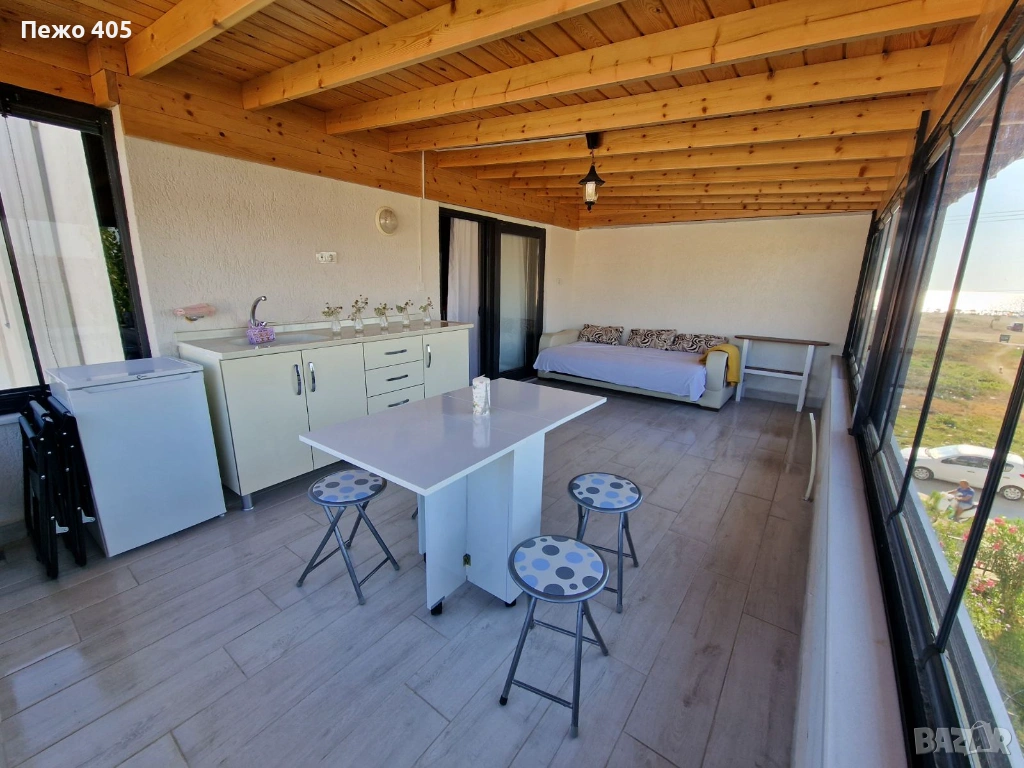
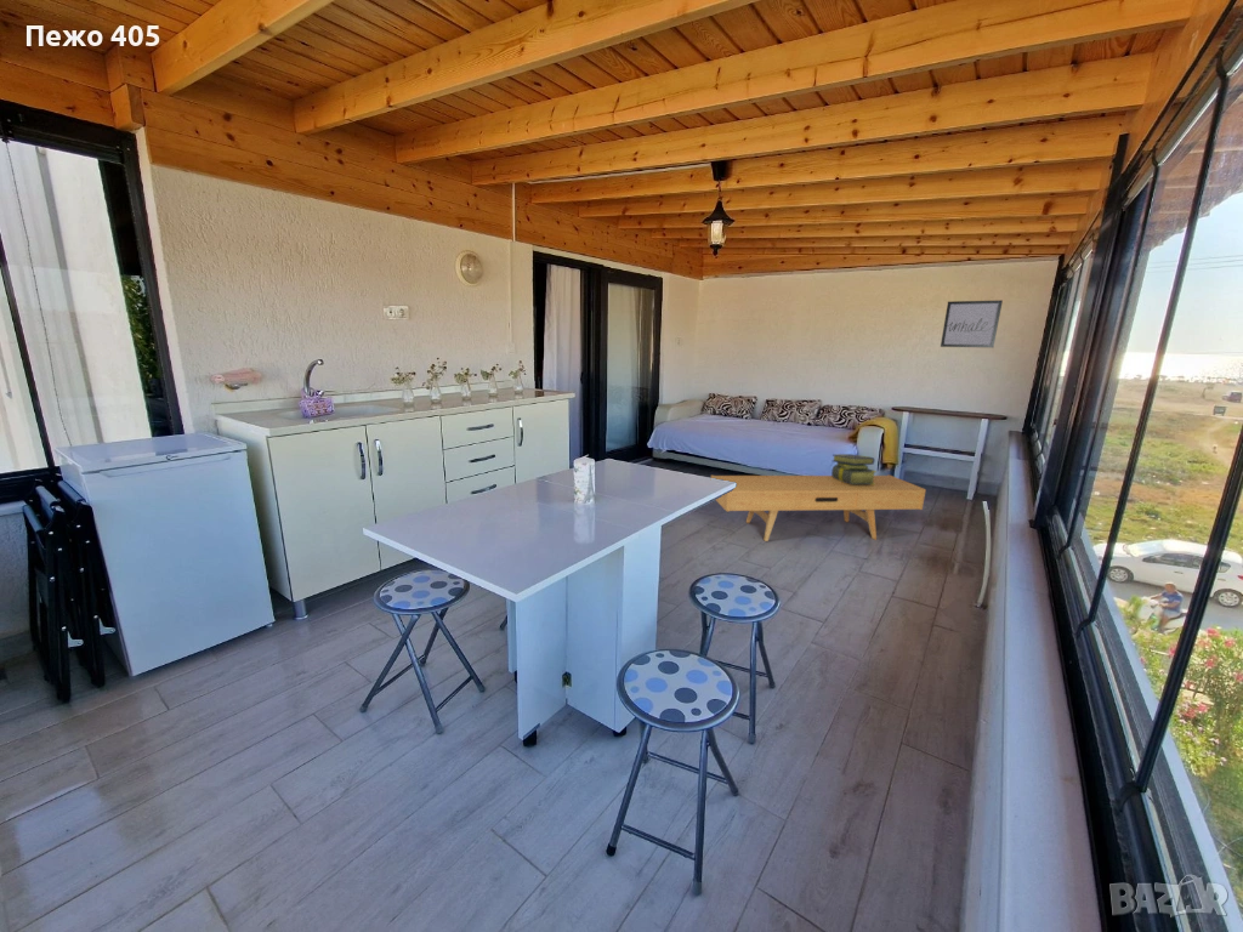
+ wall art [940,299,1004,350]
+ stack of books [830,453,878,484]
+ tv console [710,473,927,542]
